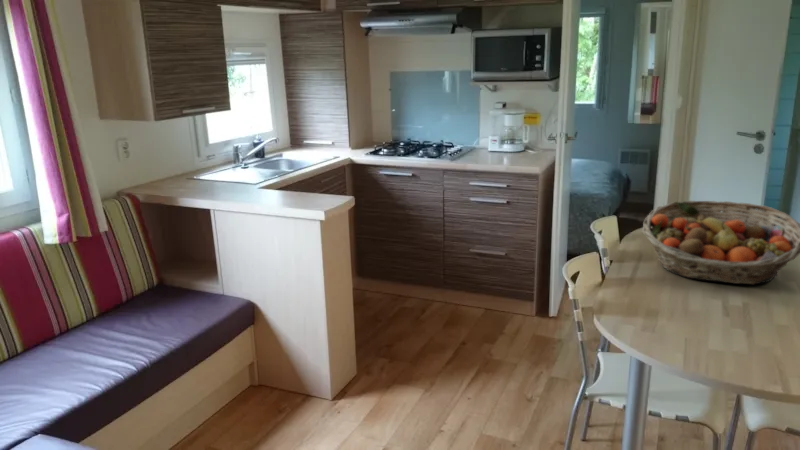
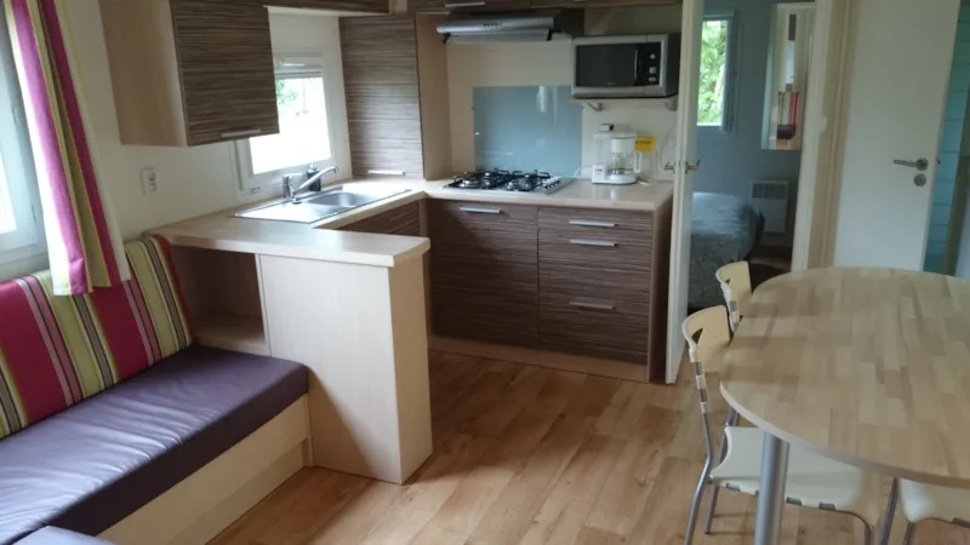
- fruit basket [641,200,800,285]
